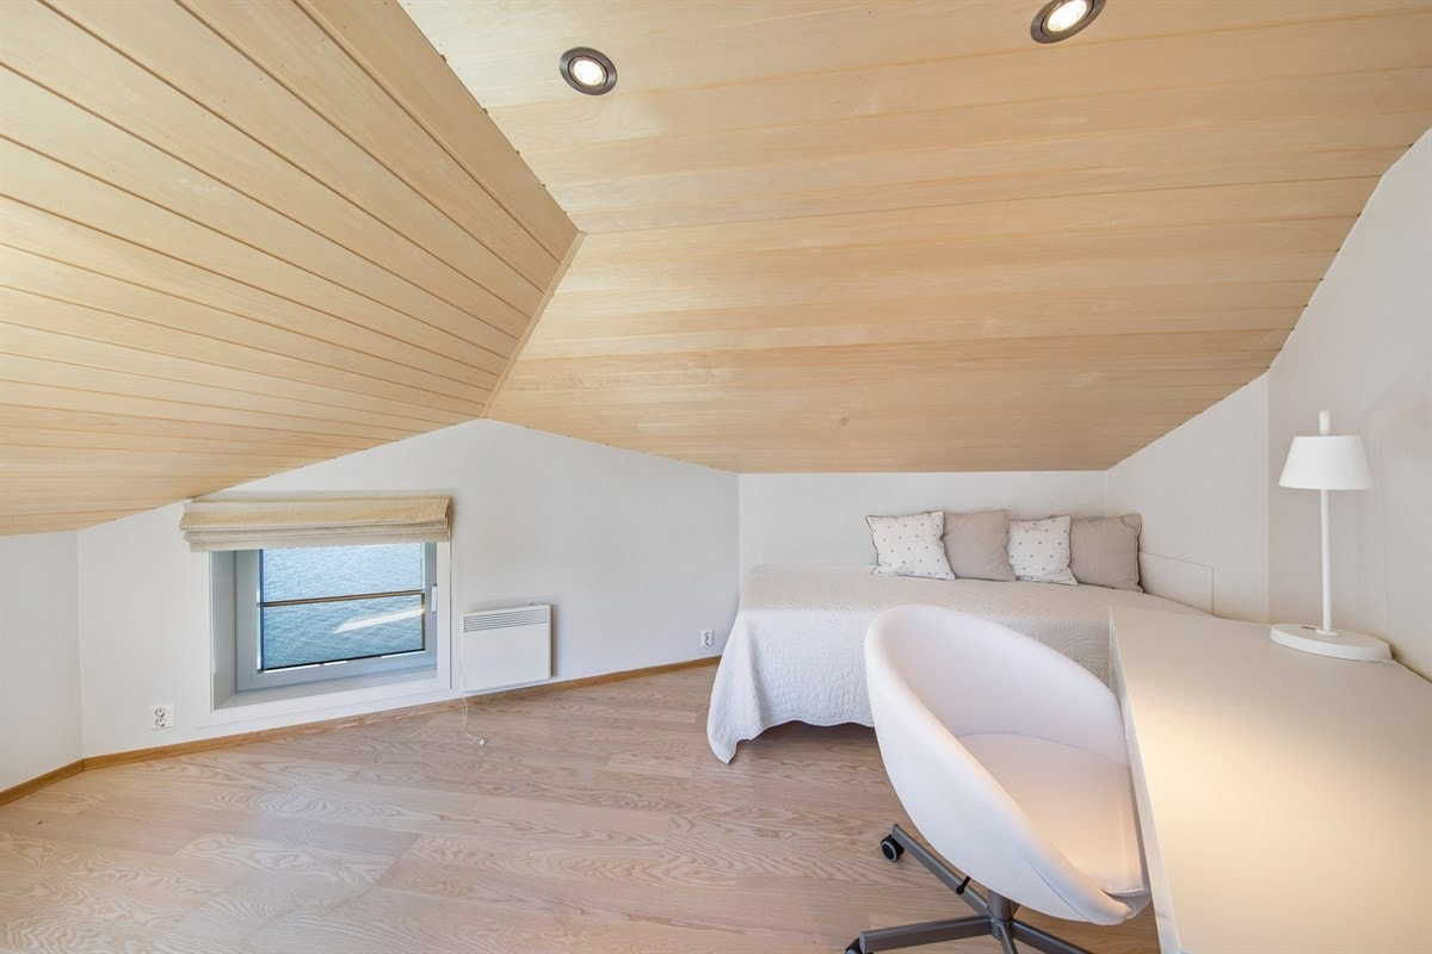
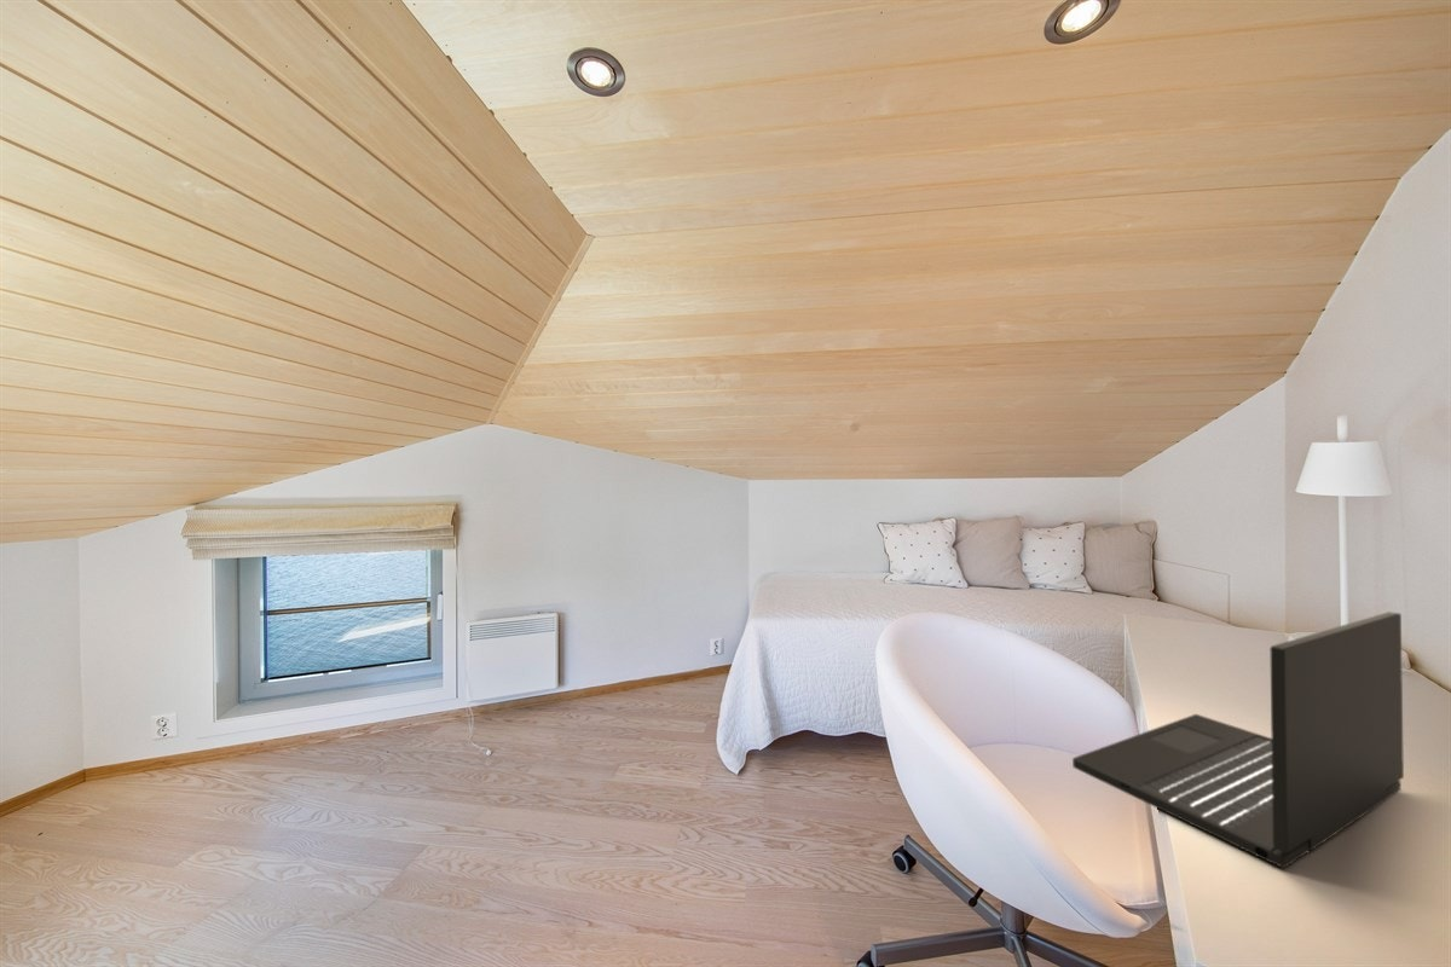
+ laptop [1071,610,1405,869]
